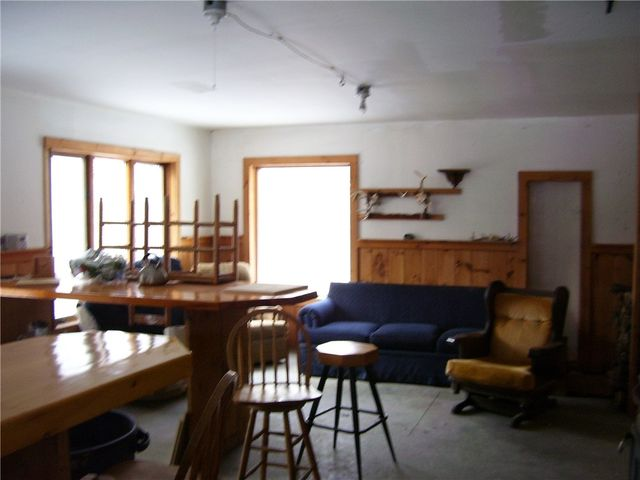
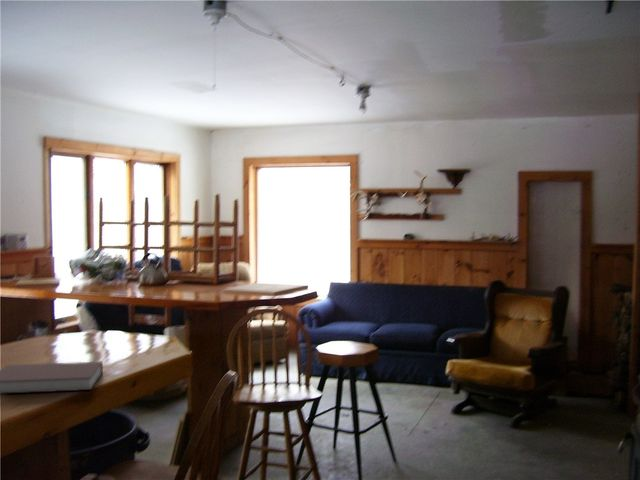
+ notebook [0,361,104,395]
